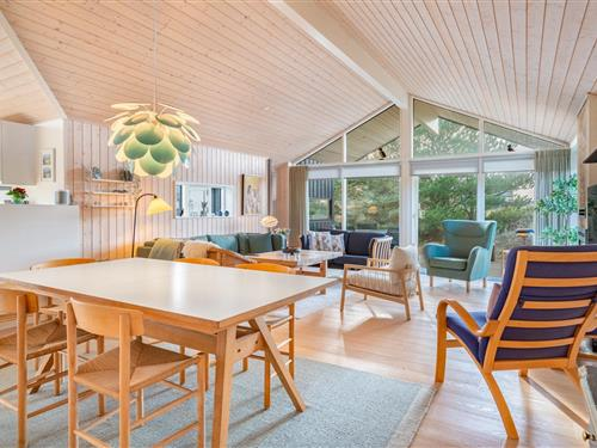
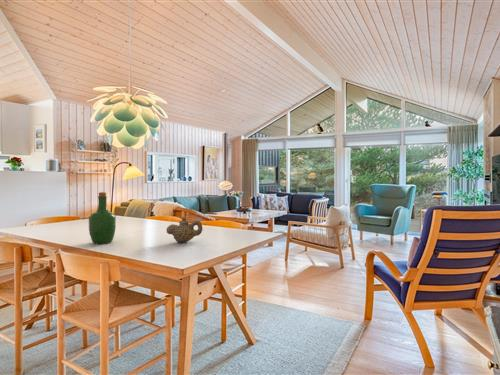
+ teapot [165,216,203,243]
+ wine bottle [88,191,117,244]
